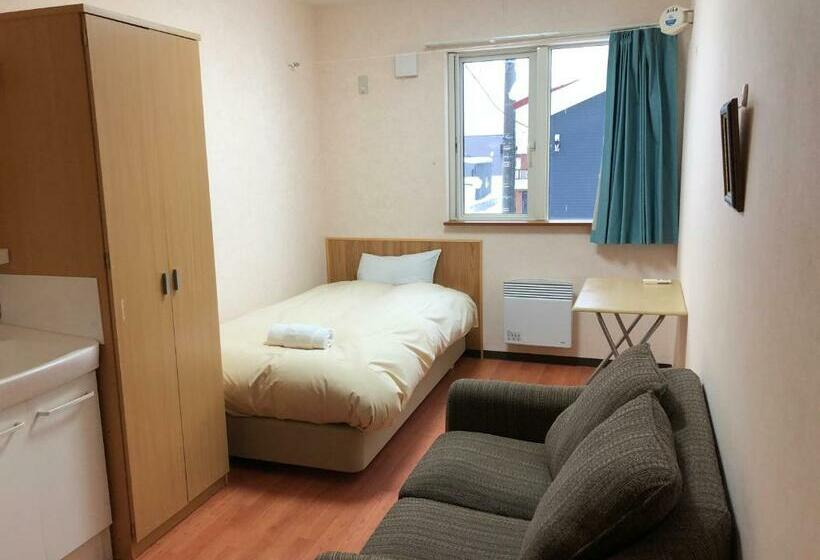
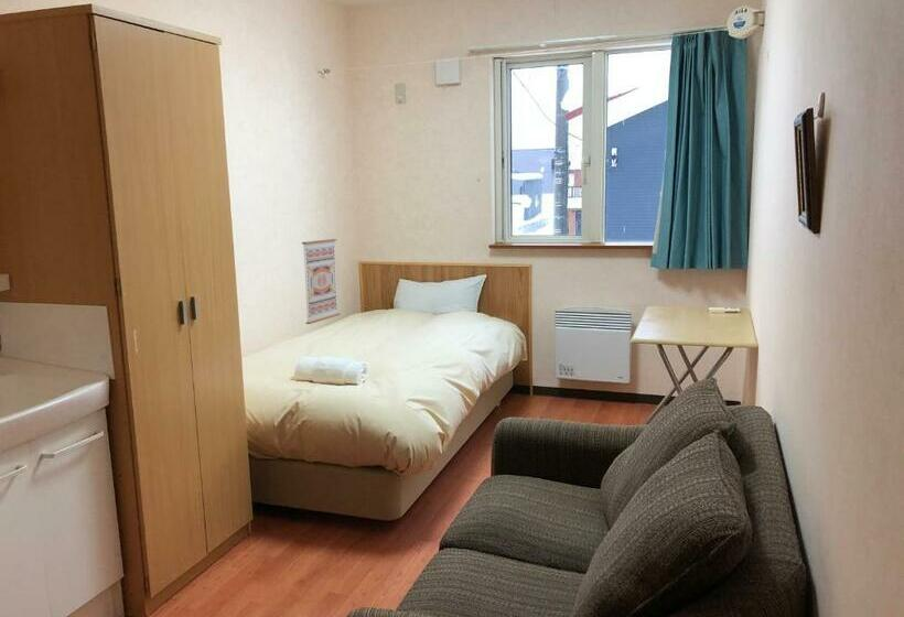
+ wall art [301,238,341,325]
